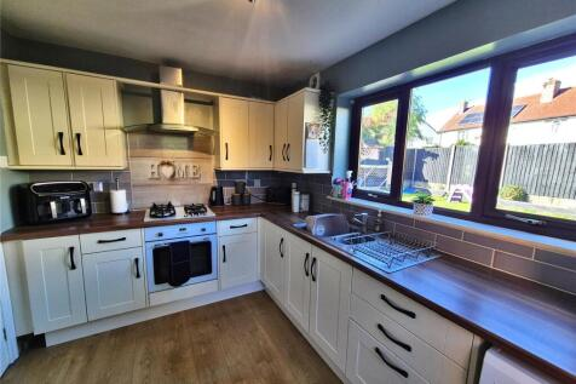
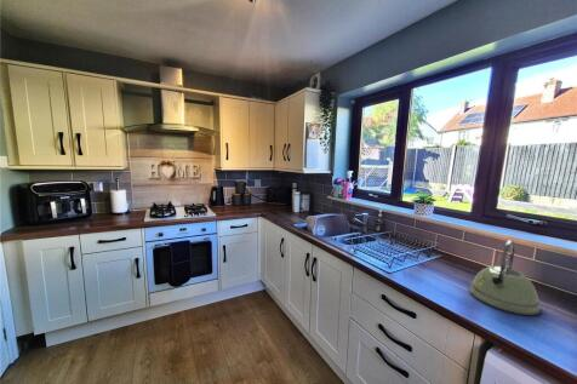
+ kettle [468,239,542,316]
